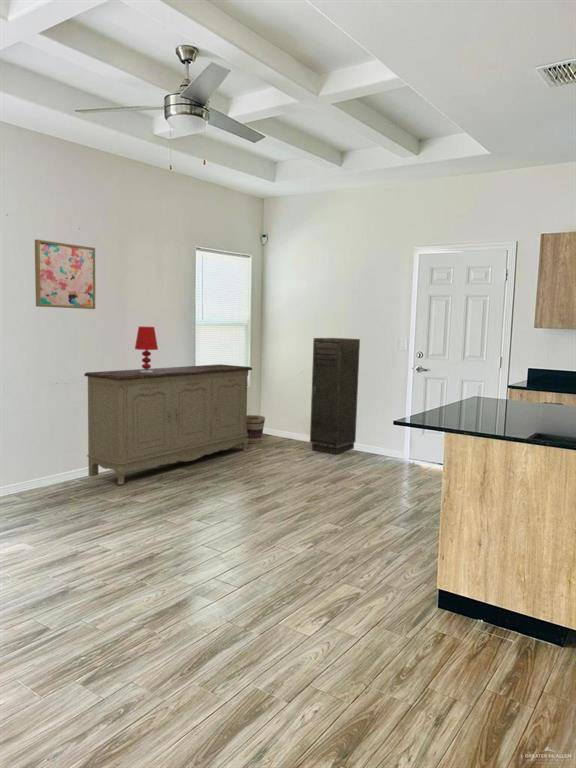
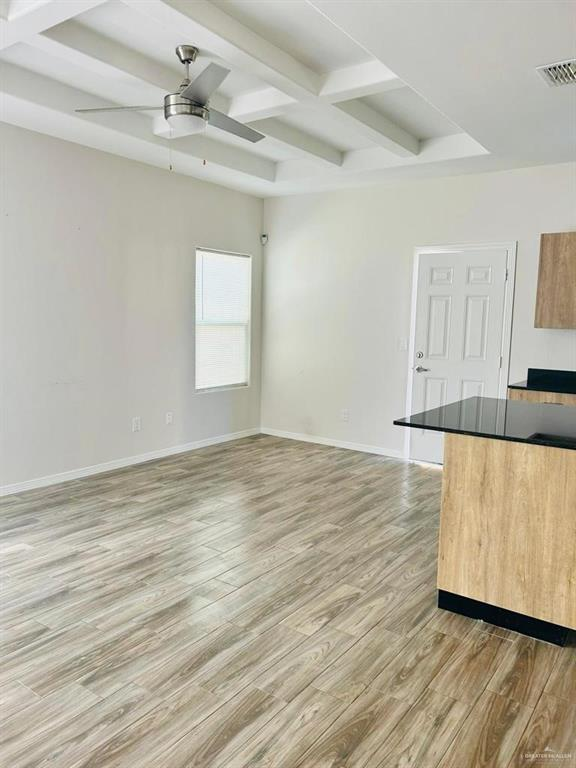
- storage cabinet [309,337,361,455]
- wall art [34,238,97,310]
- sideboard [83,363,253,486]
- basket [246,414,266,444]
- table lamp [134,326,159,373]
